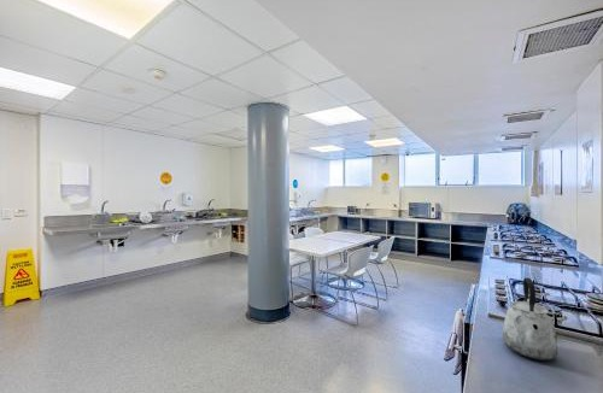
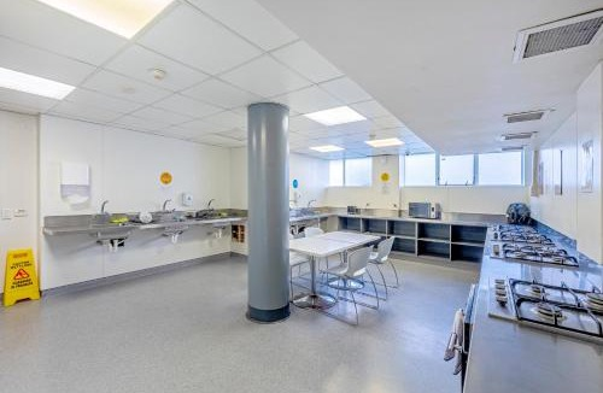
- kettle [502,276,560,362]
